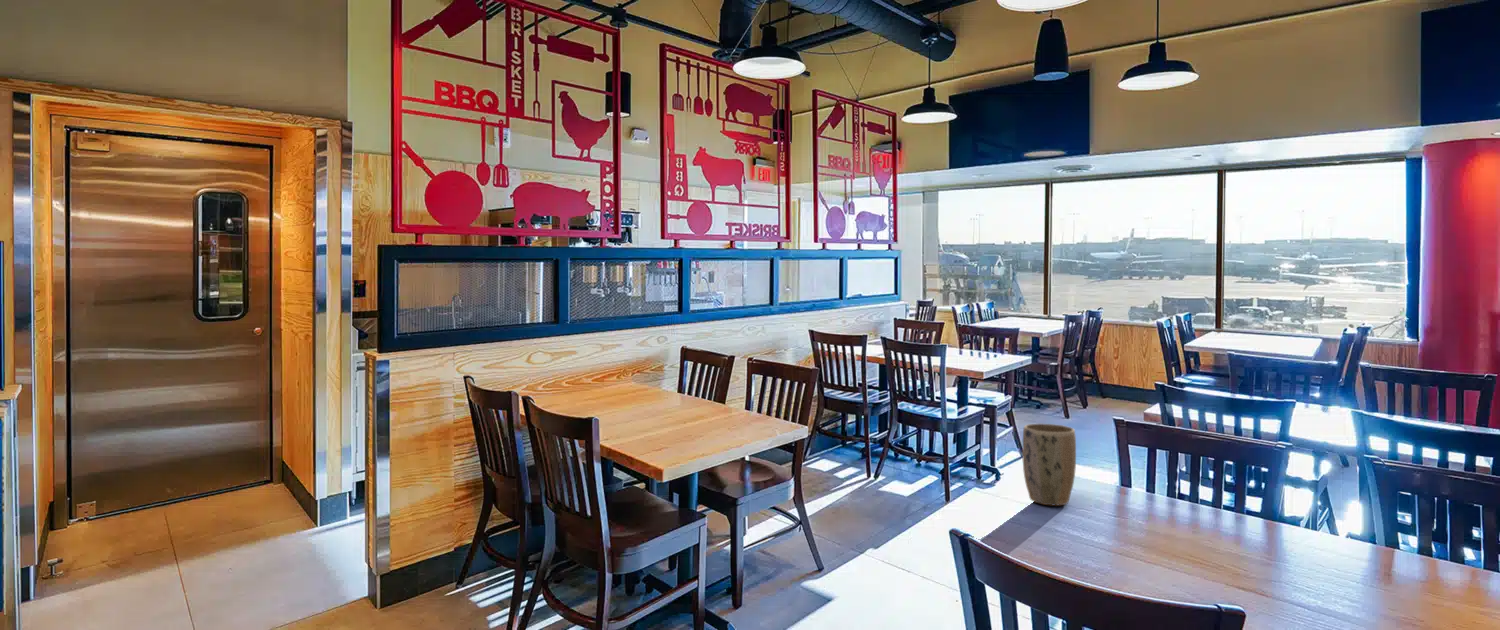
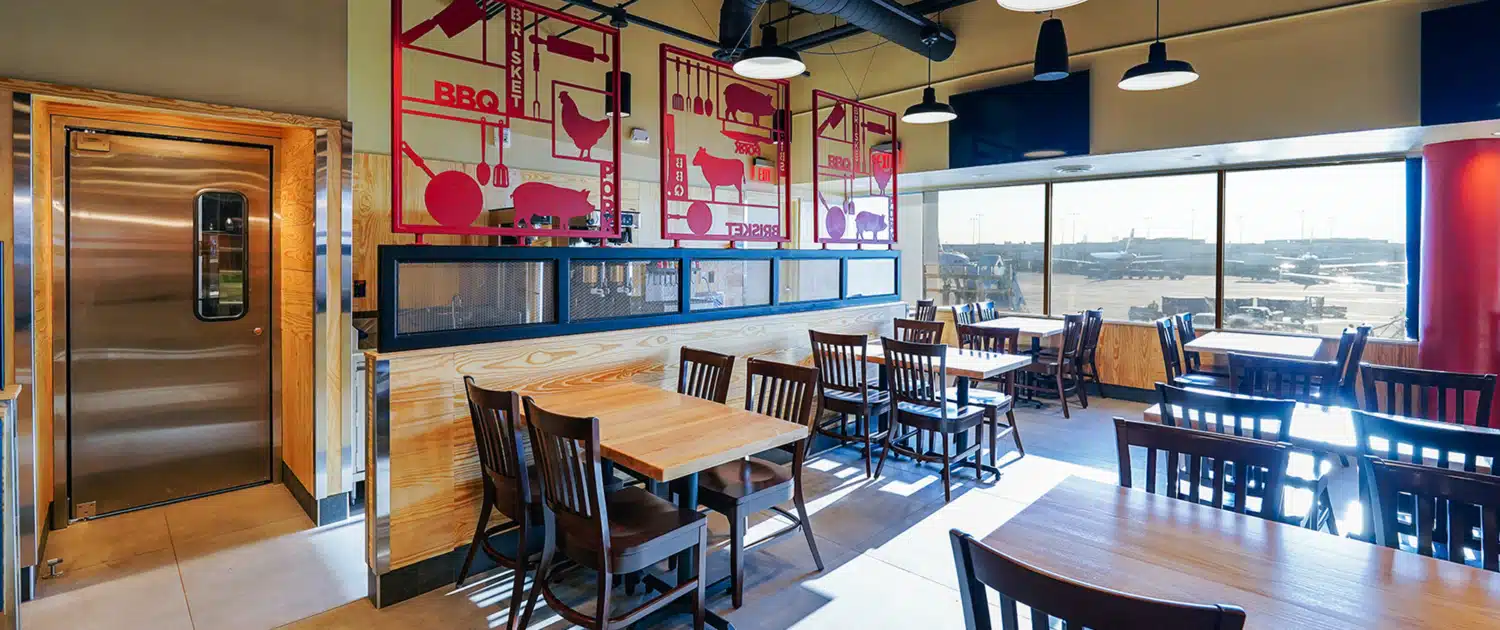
- plant pot [1021,423,1077,507]
